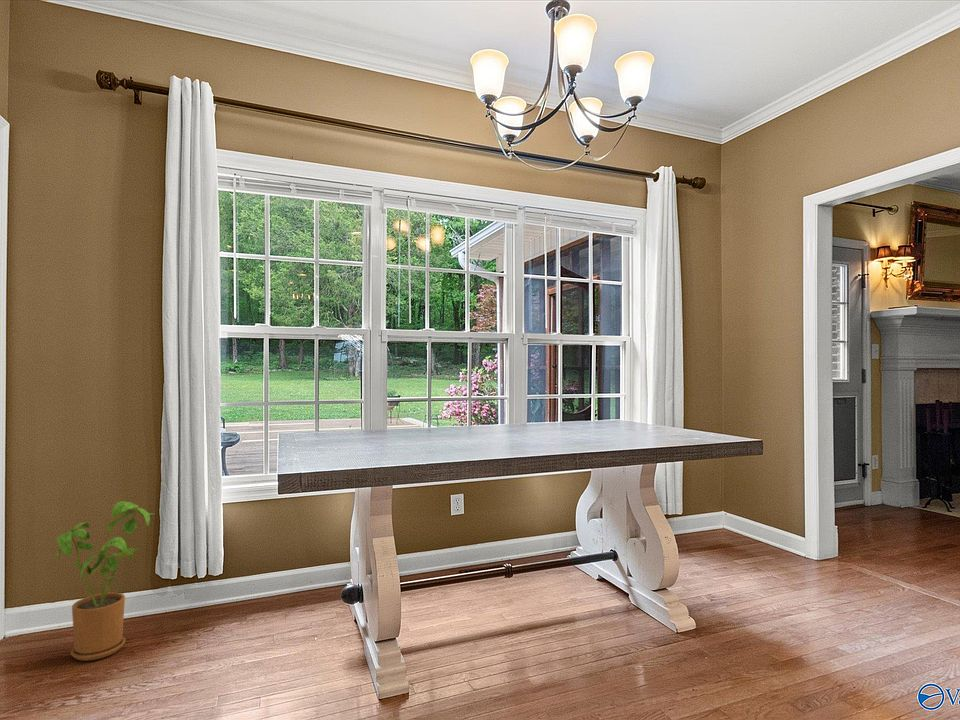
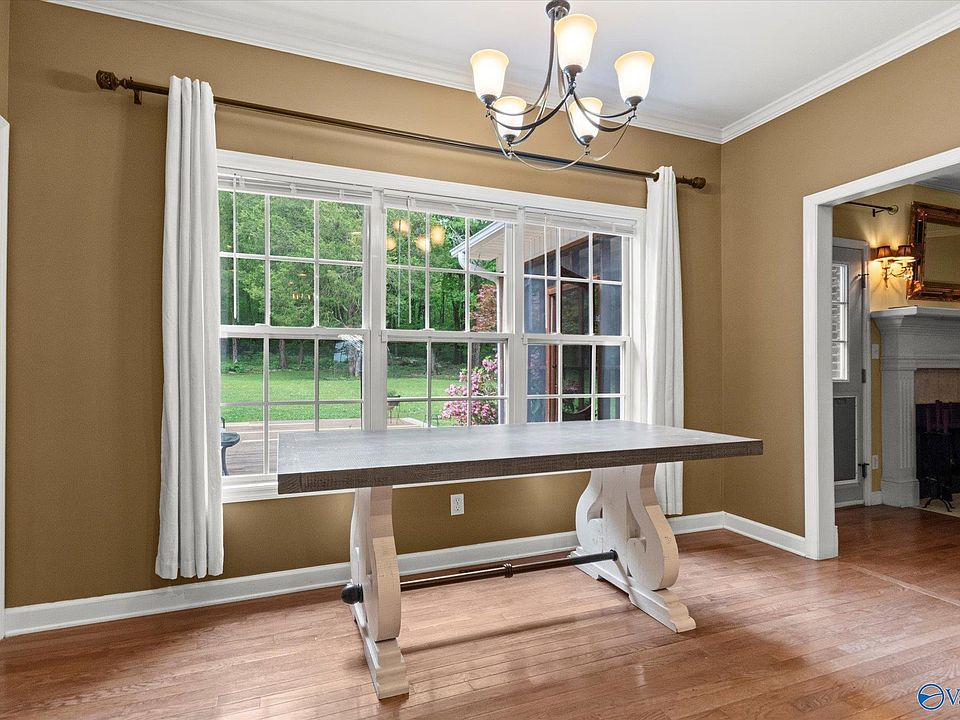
- house plant [56,500,156,662]
